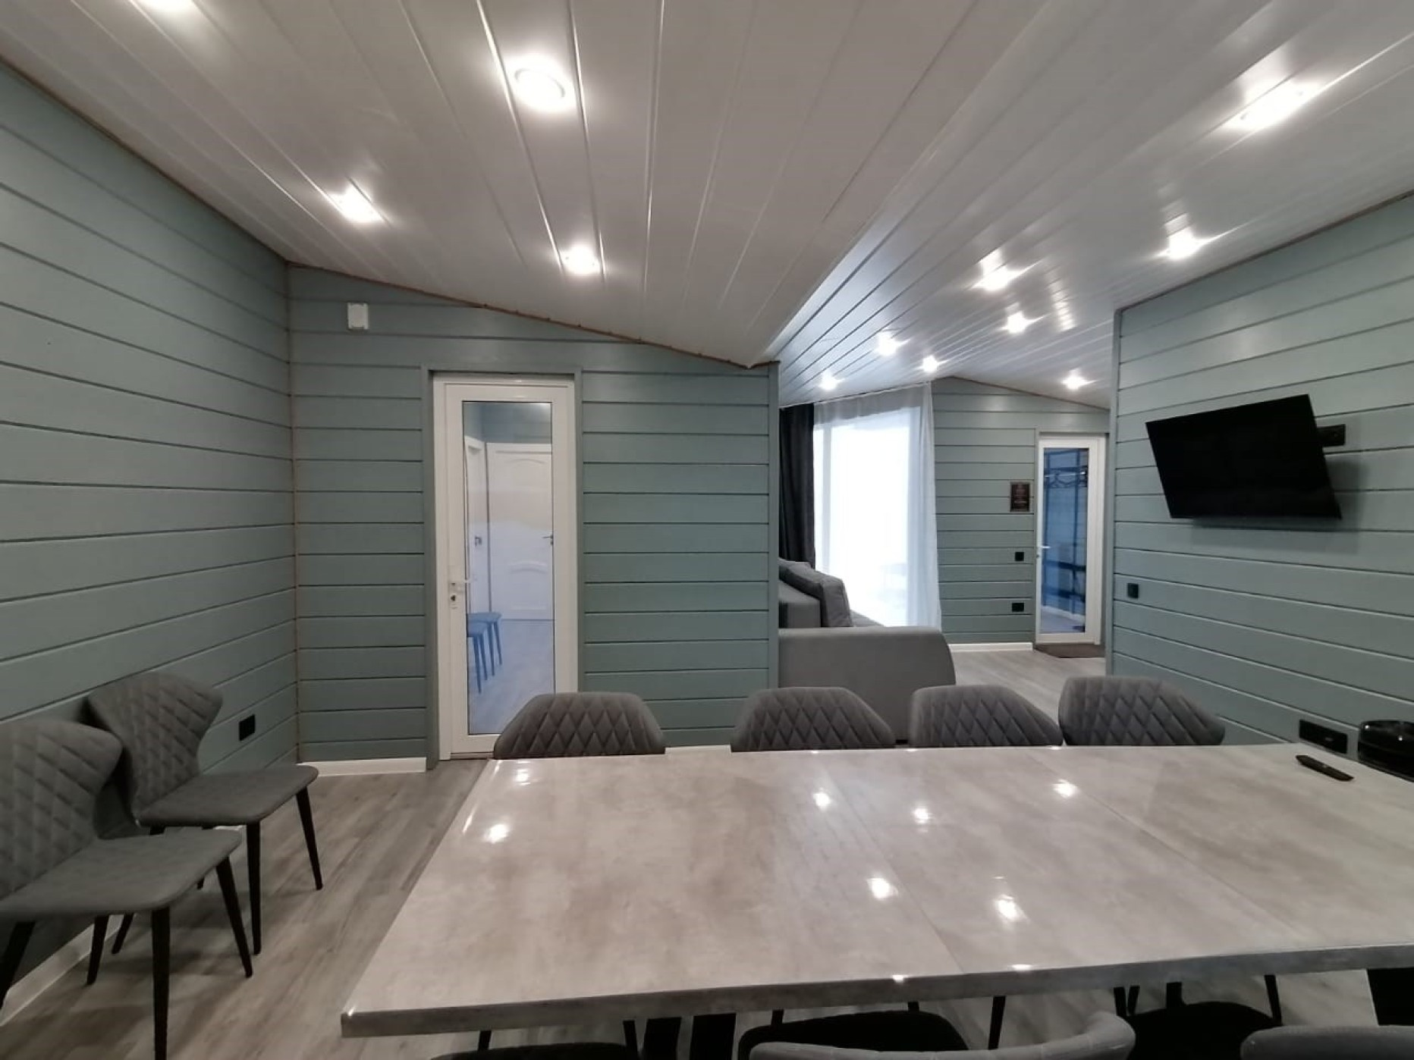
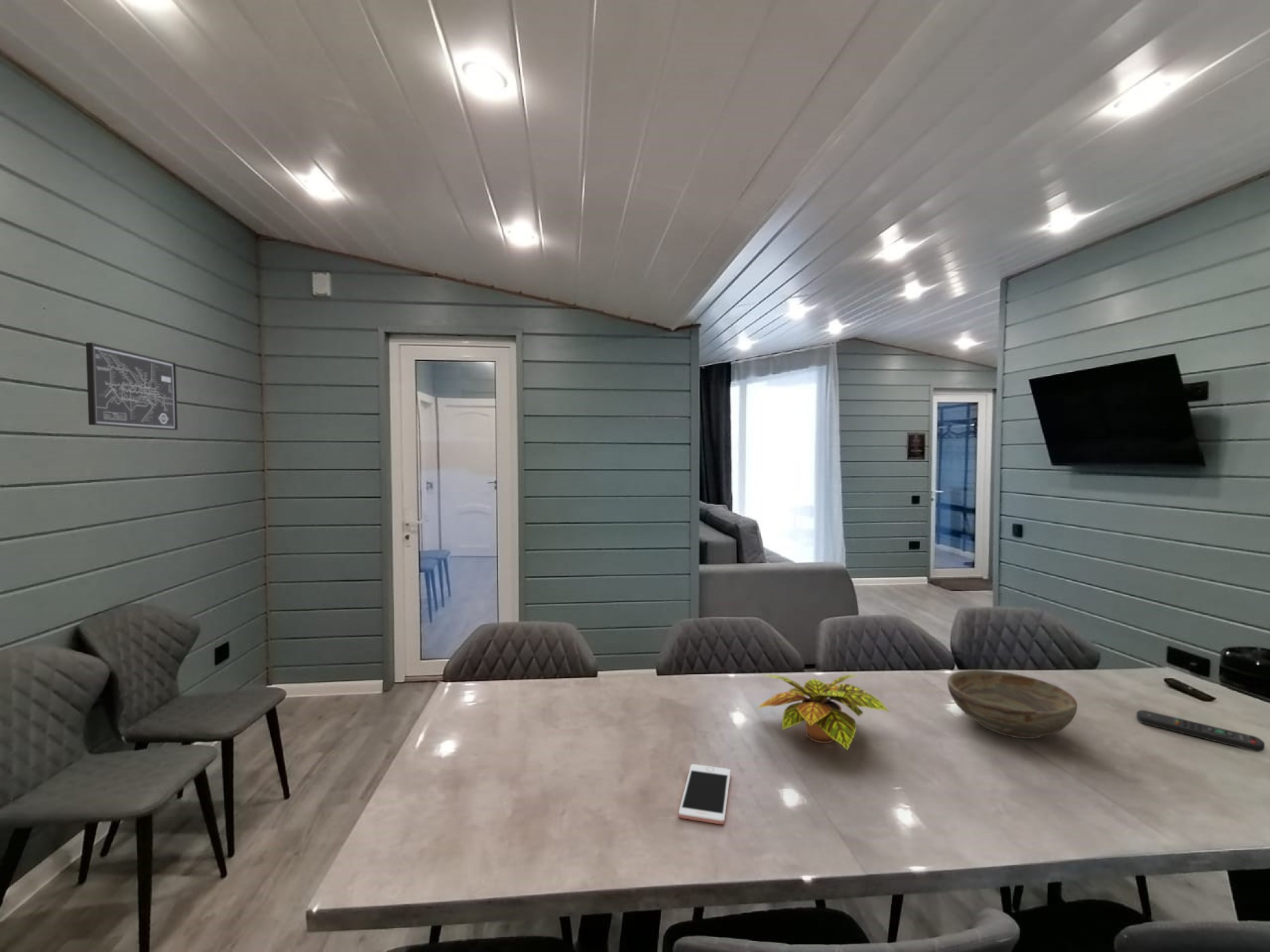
+ remote control [1136,710,1265,752]
+ wall art [85,342,179,431]
+ cell phone [678,763,731,825]
+ bowl [947,669,1078,740]
+ plant [756,674,890,751]
